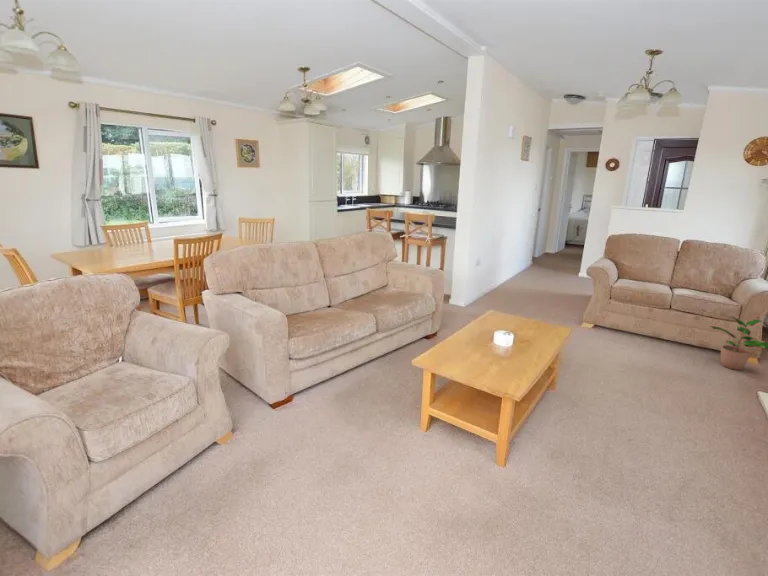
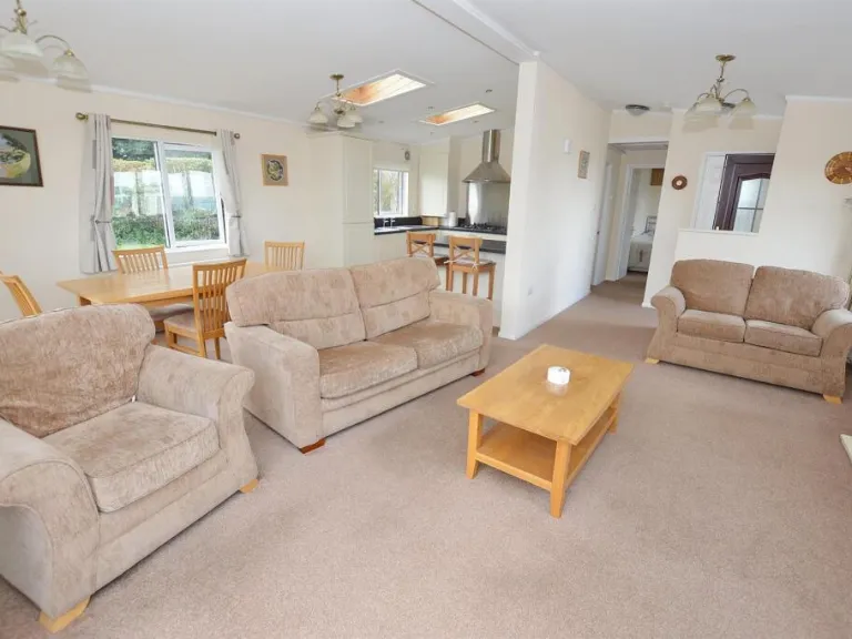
- potted plant [709,315,768,371]
